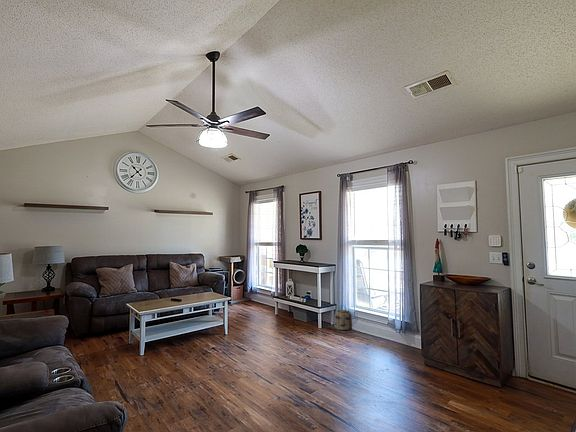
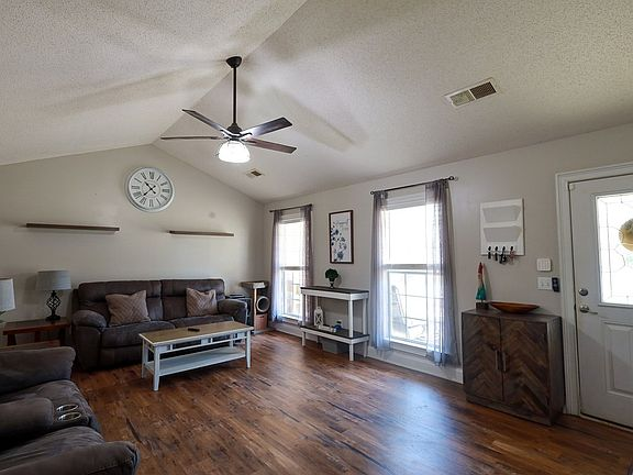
- basket [334,304,354,334]
